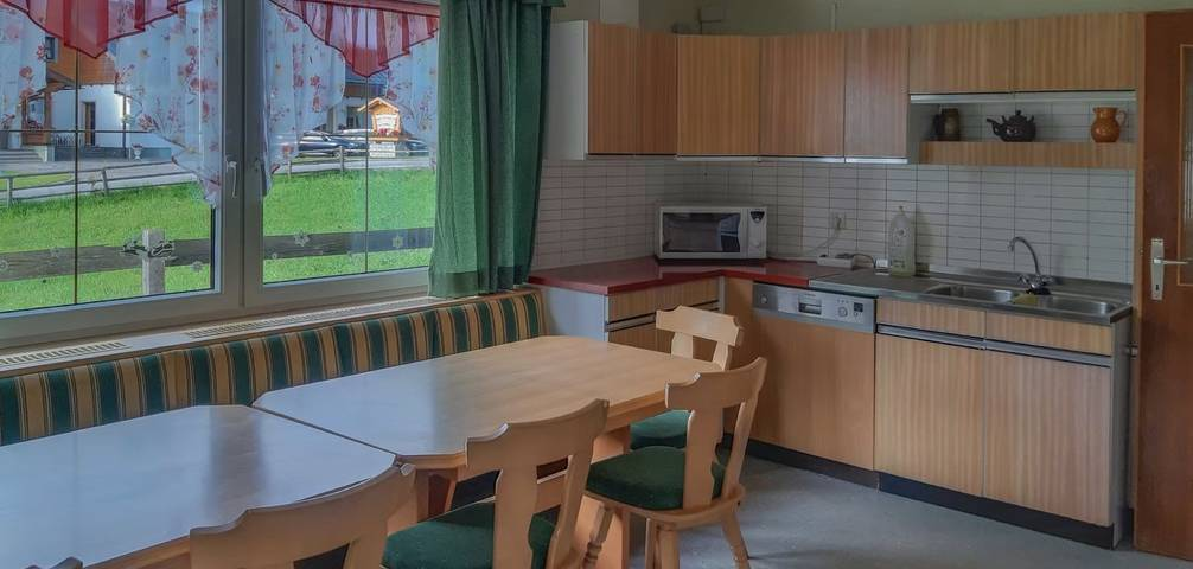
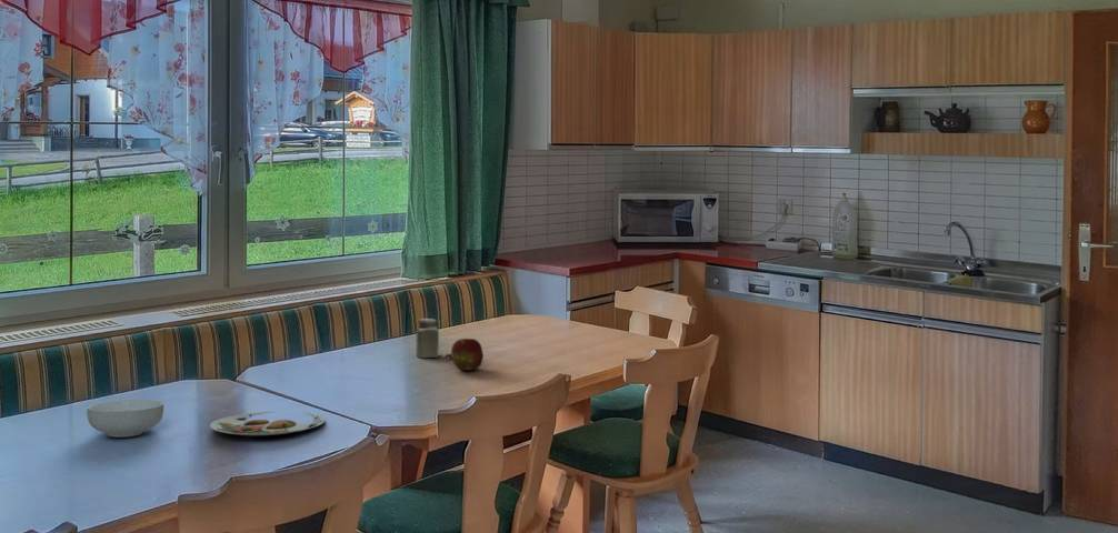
+ cereal bowl [86,399,164,439]
+ fruit [443,338,485,372]
+ plate [209,411,326,436]
+ salt shaker [416,318,440,359]
